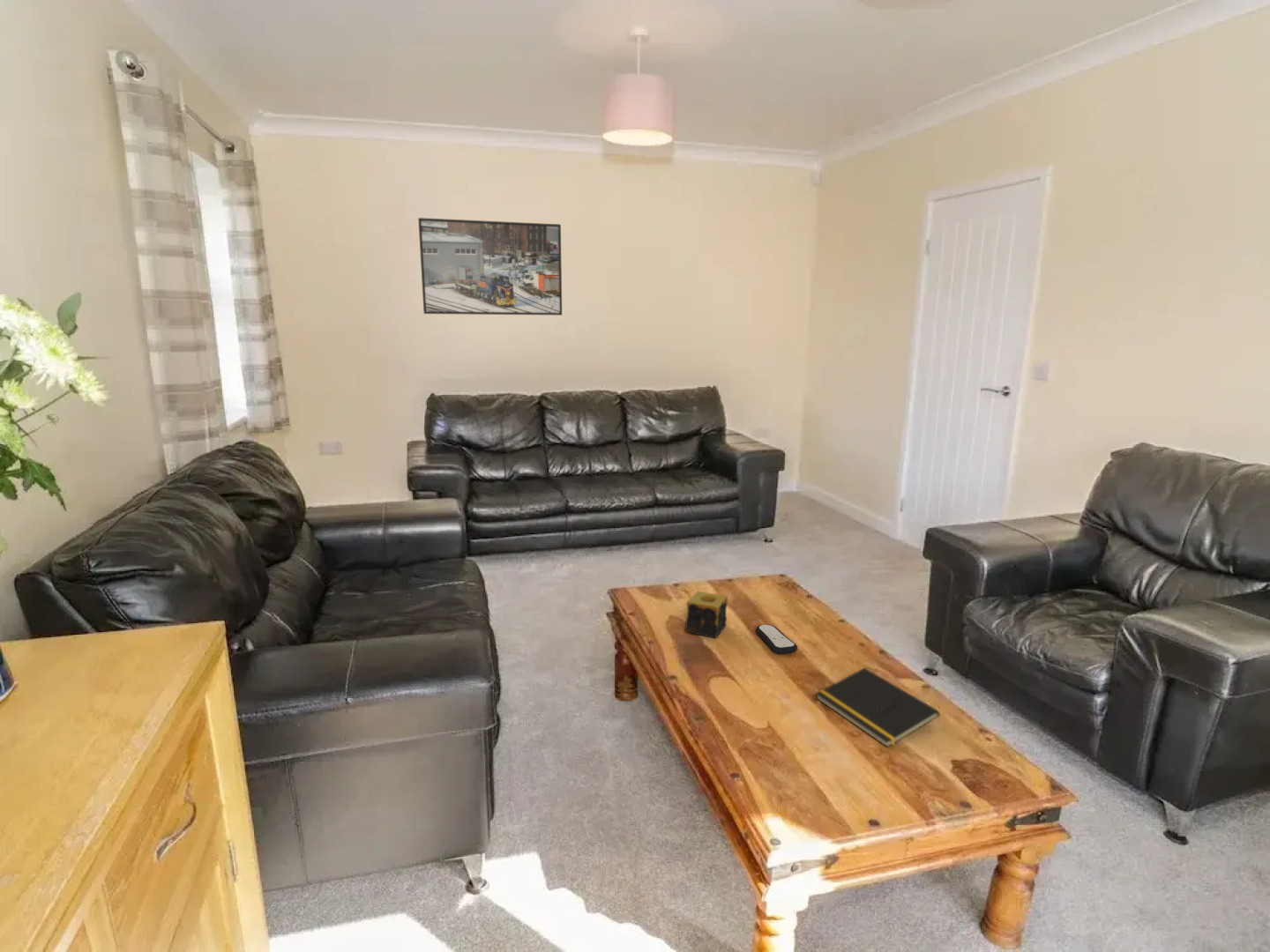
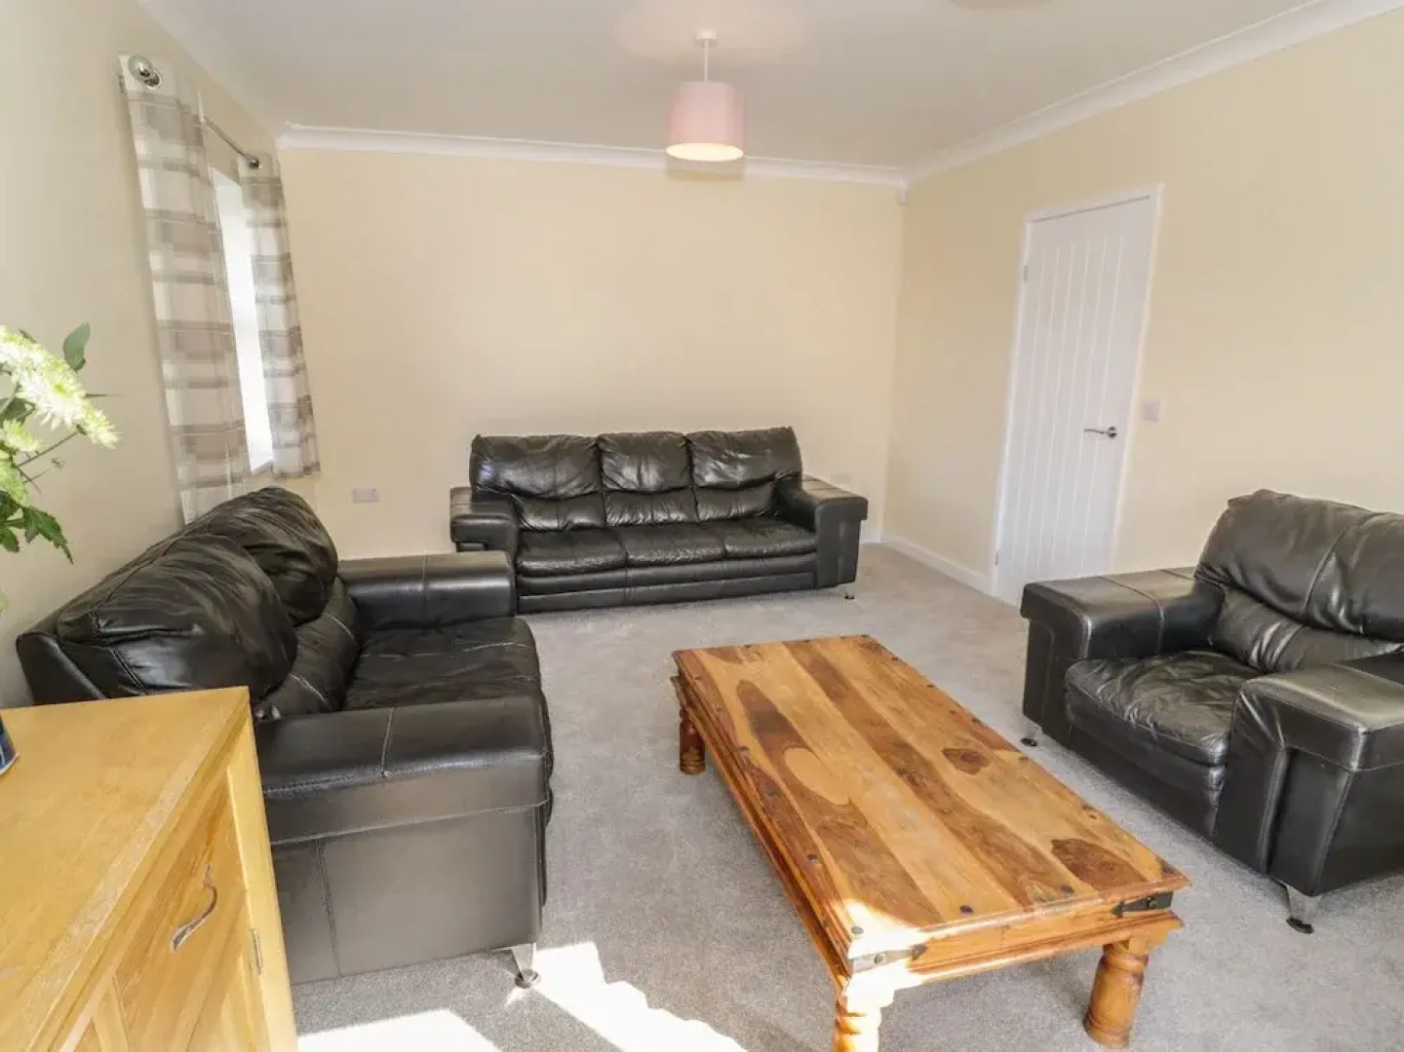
- remote control [755,623,798,655]
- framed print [417,217,563,316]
- candle [684,591,728,639]
- notepad [815,667,940,748]
